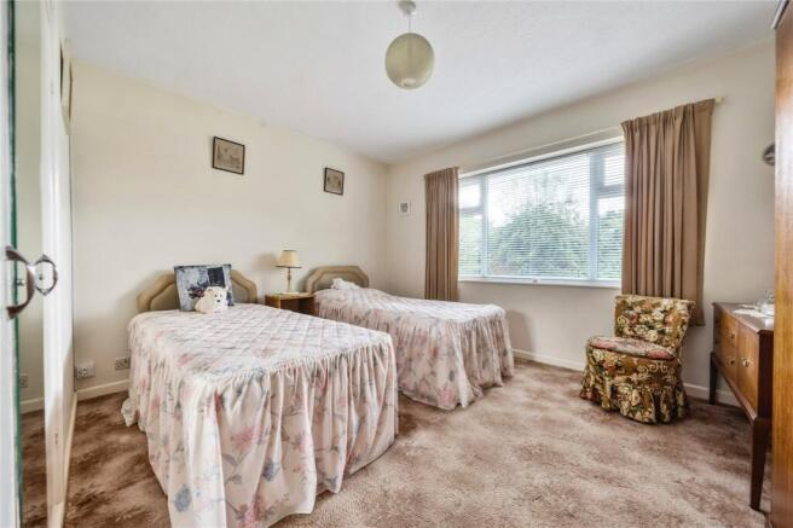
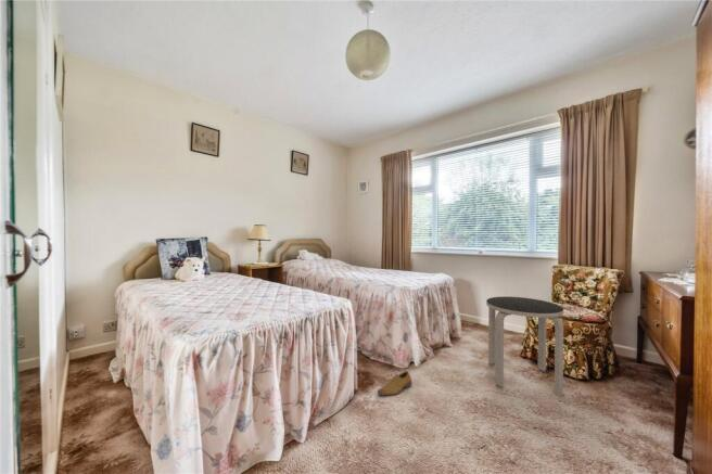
+ side table [485,295,564,397]
+ shoe [377,370,412,397]
